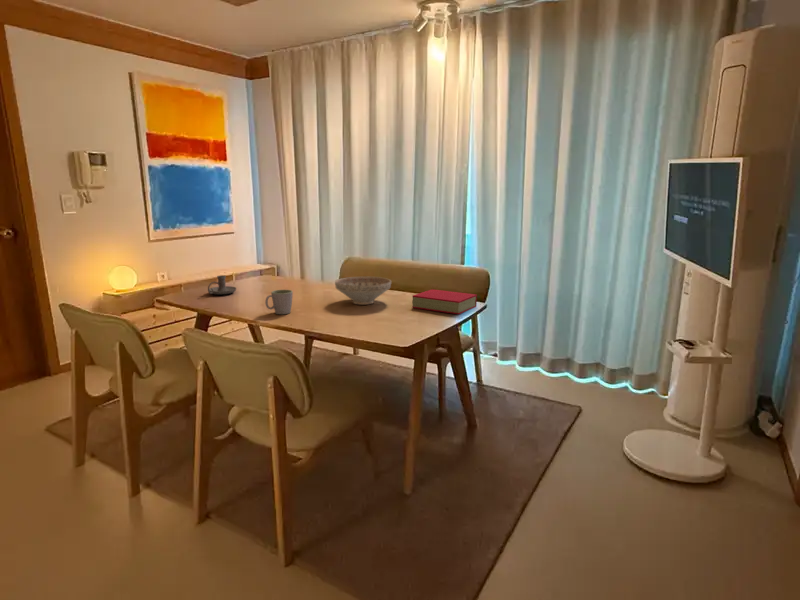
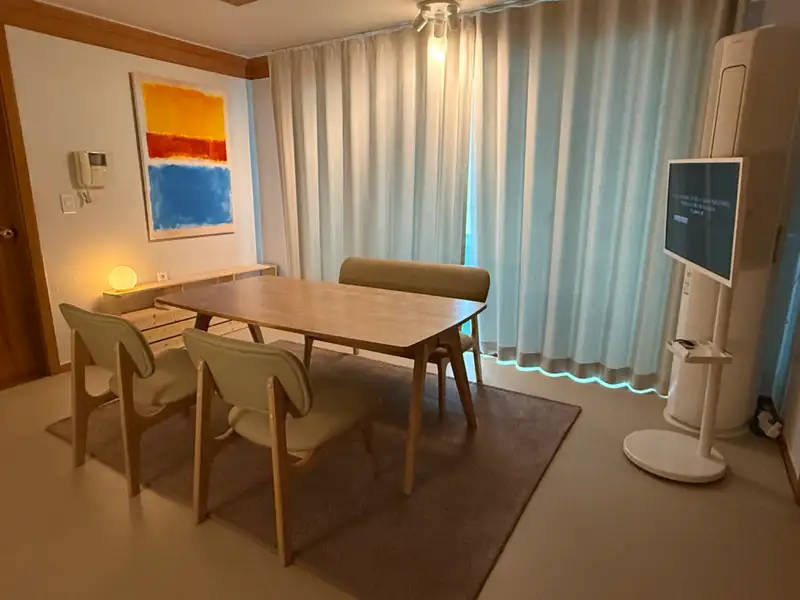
- decorative bowl [334,276,392,306]
- book [411,288,478,315]
- candle holder [207,274,237,295]
- mug [264,289,294,315]
